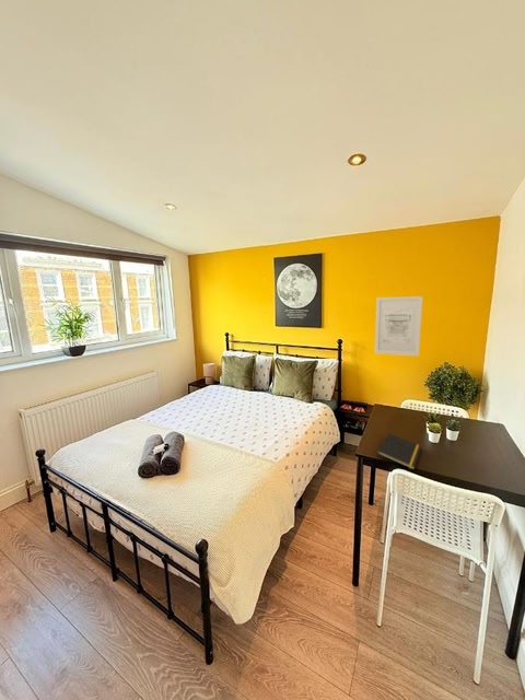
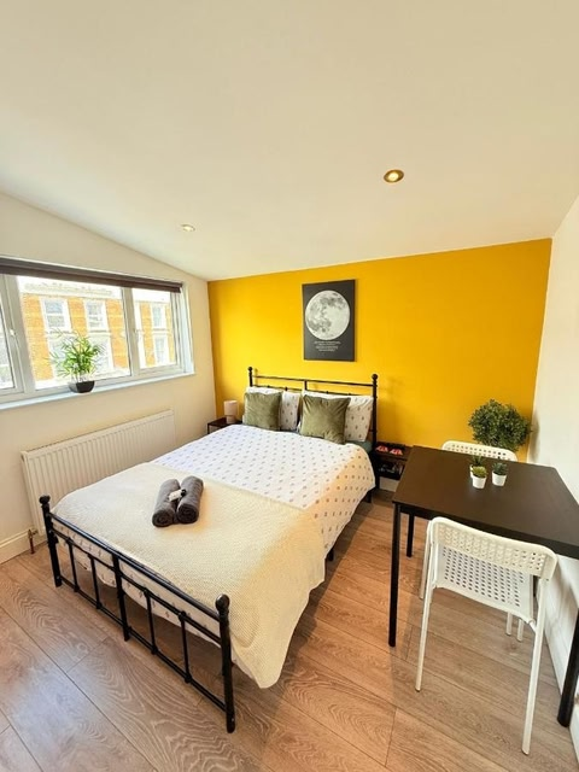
- wall art [374,295,423,358]
- notepad [376,432,422,470]
